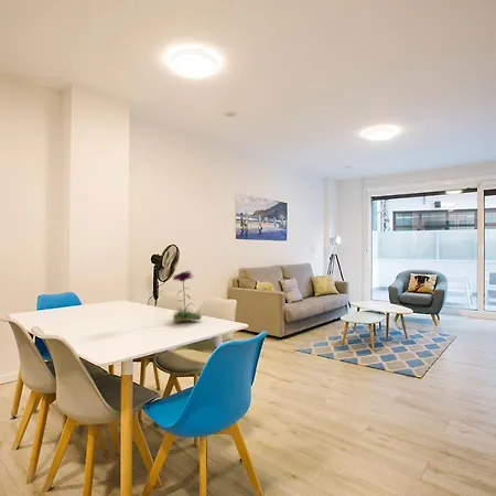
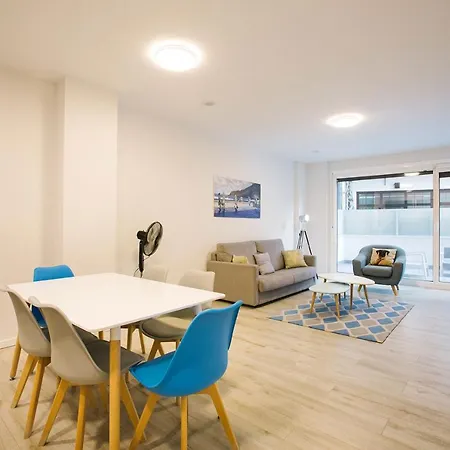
- flower [170,269,204,323]
